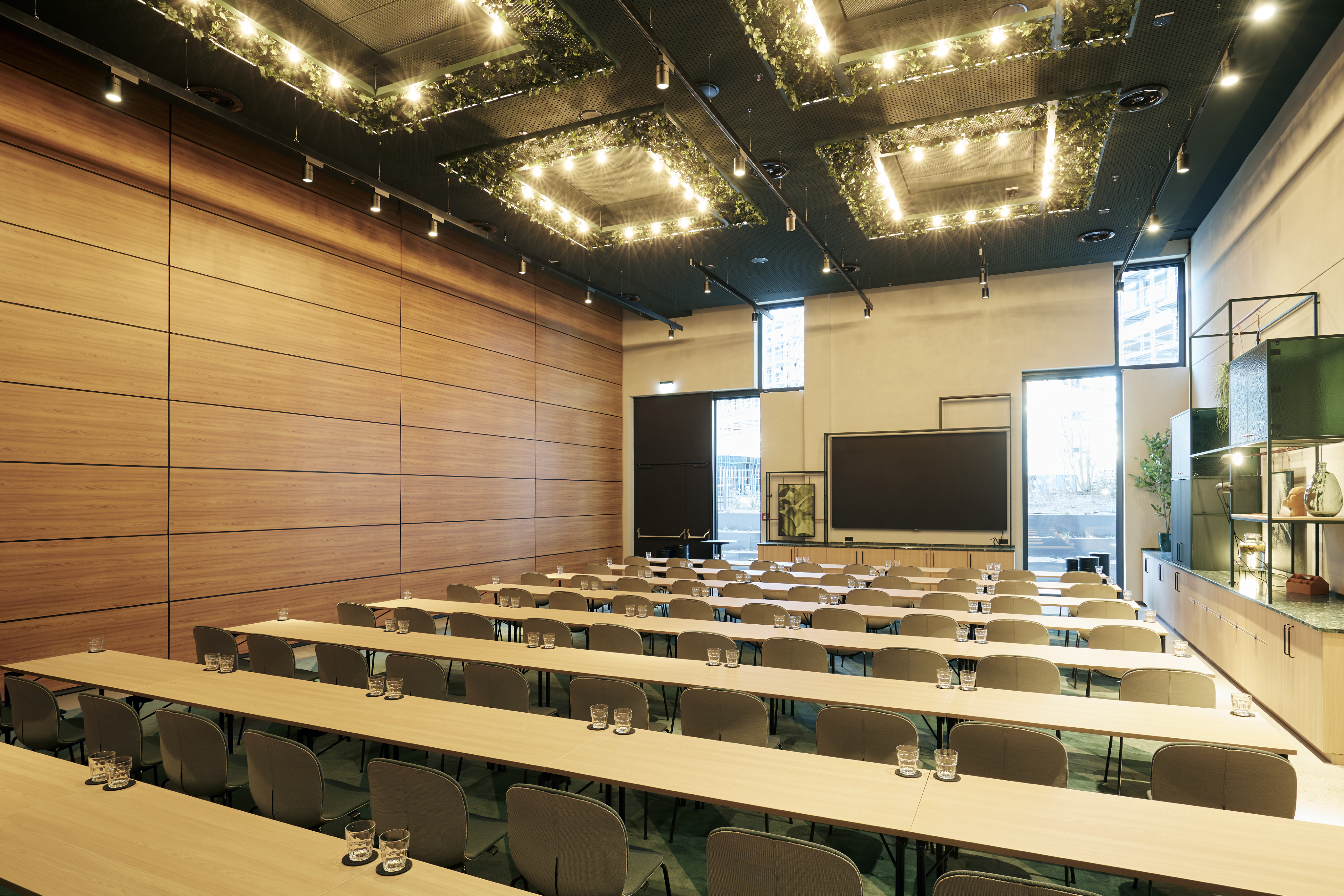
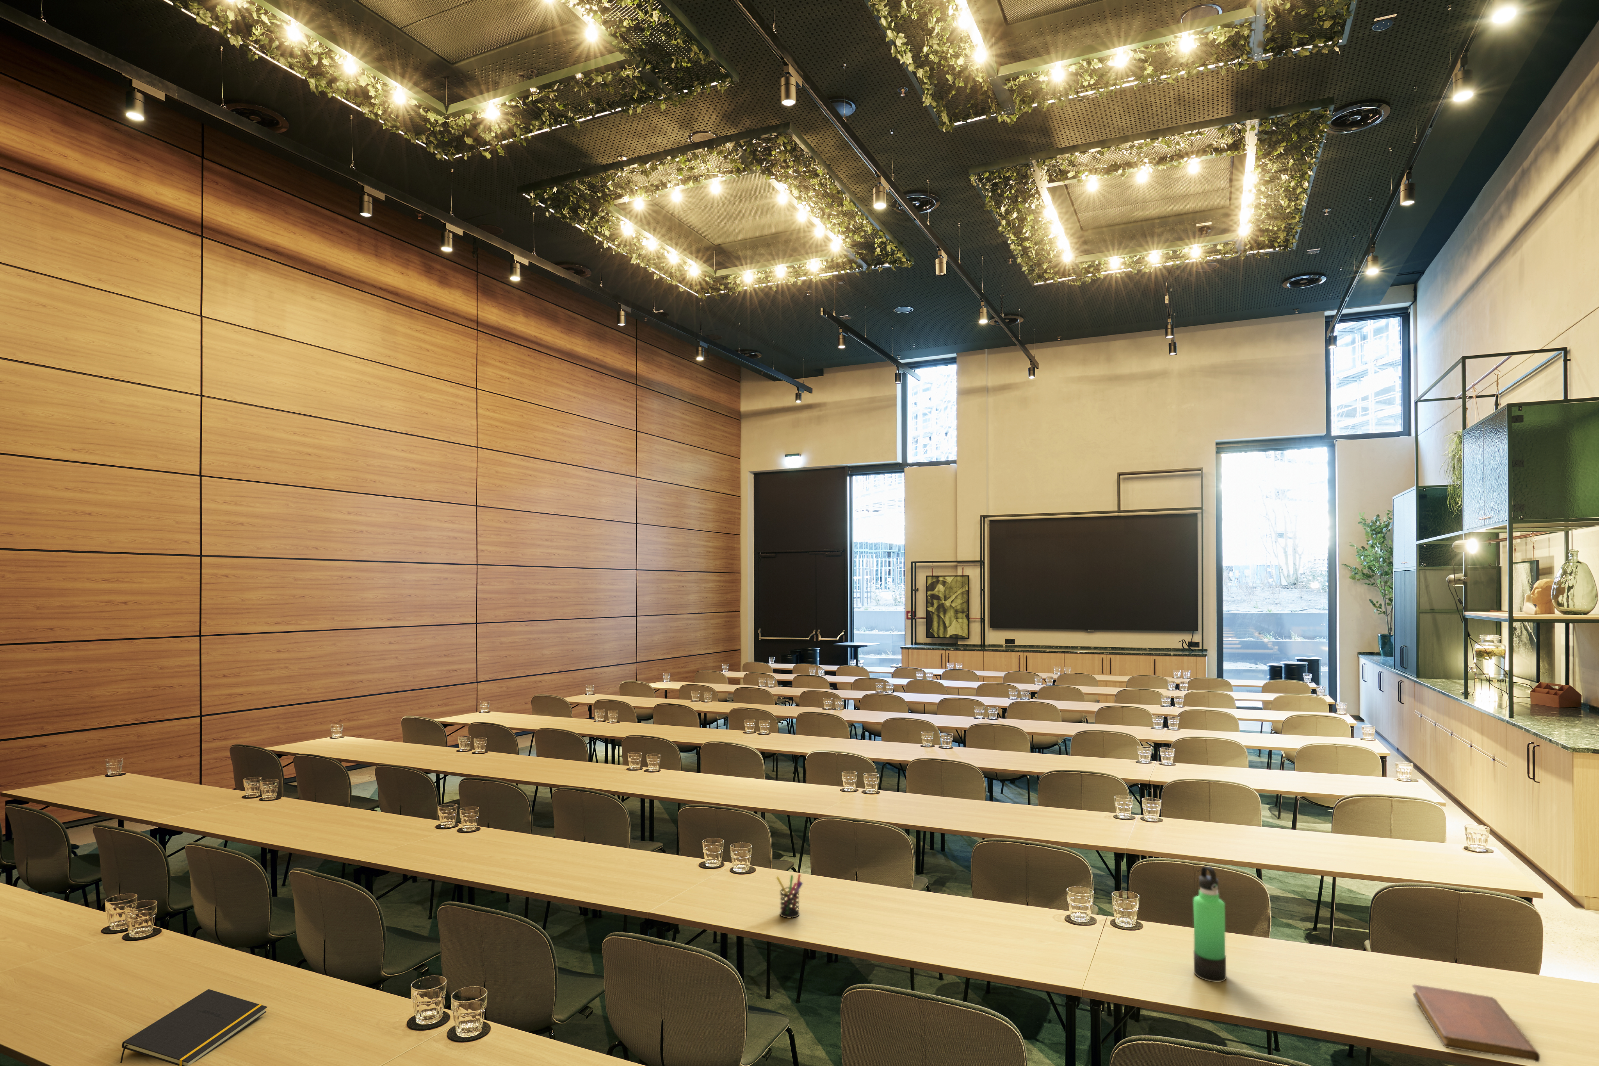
+ pen holder [776,873,803,918]
+ notepad [120,989,268,1066]
+ notebook [1412,984,1541,1062]
+ thermos bottle [1193,866,1227,983]
